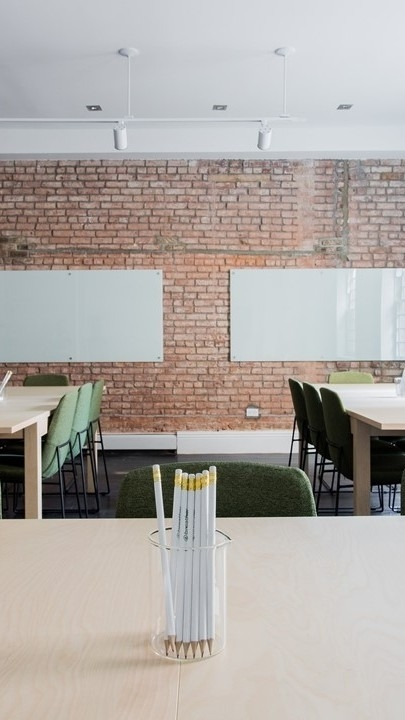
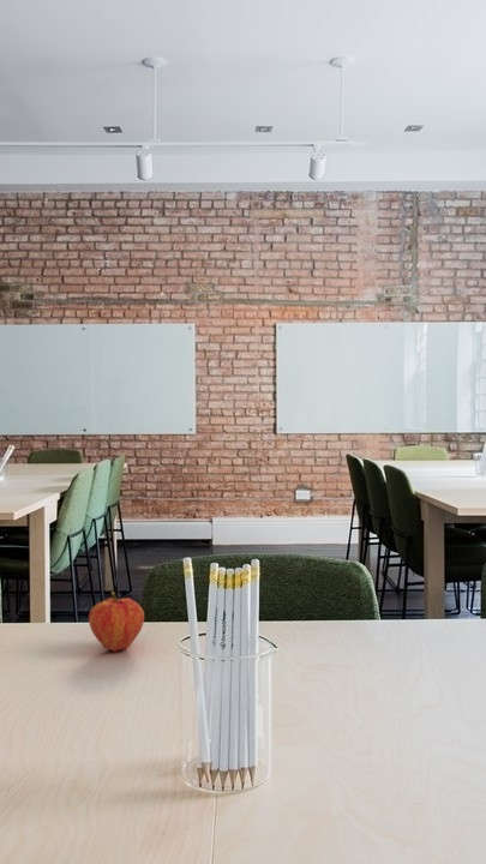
+ fruit [88,592,145,653]
